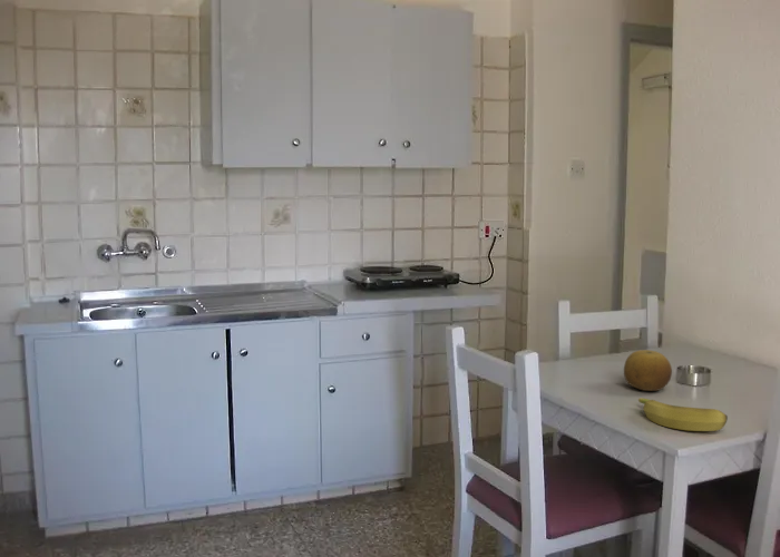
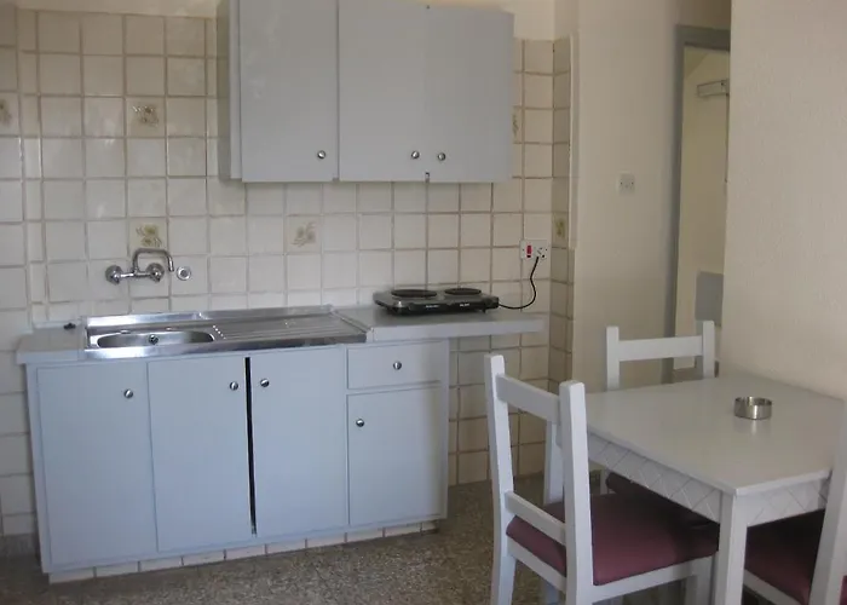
- fruit [623,349,673,392]
- banana [637,398,729,432]
